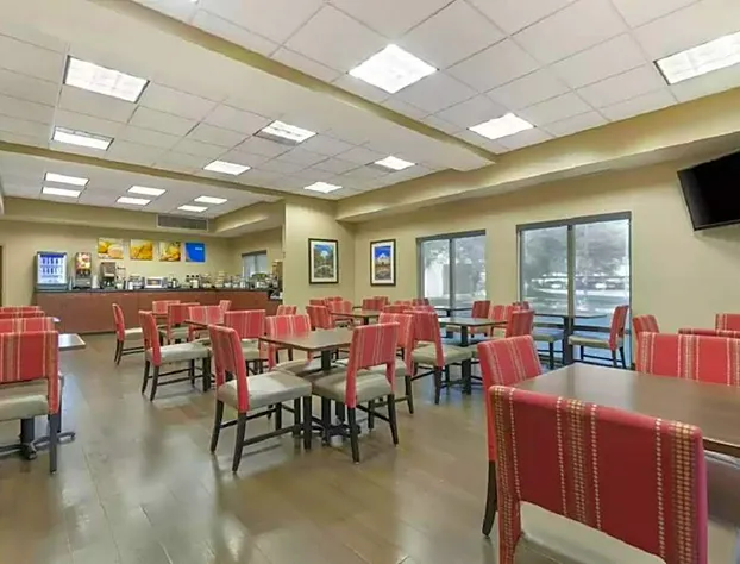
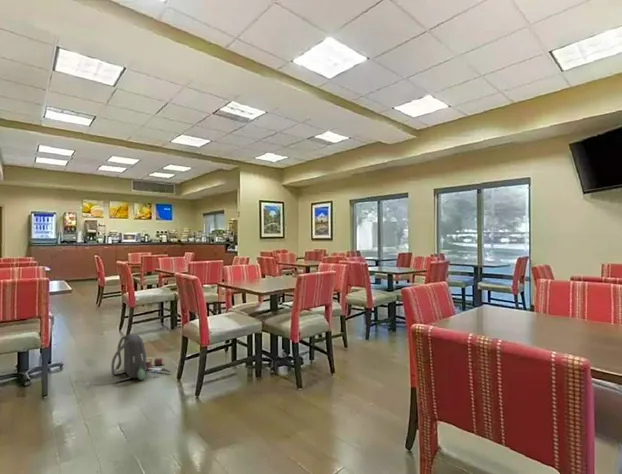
+ backpack [110,333,172,382]
